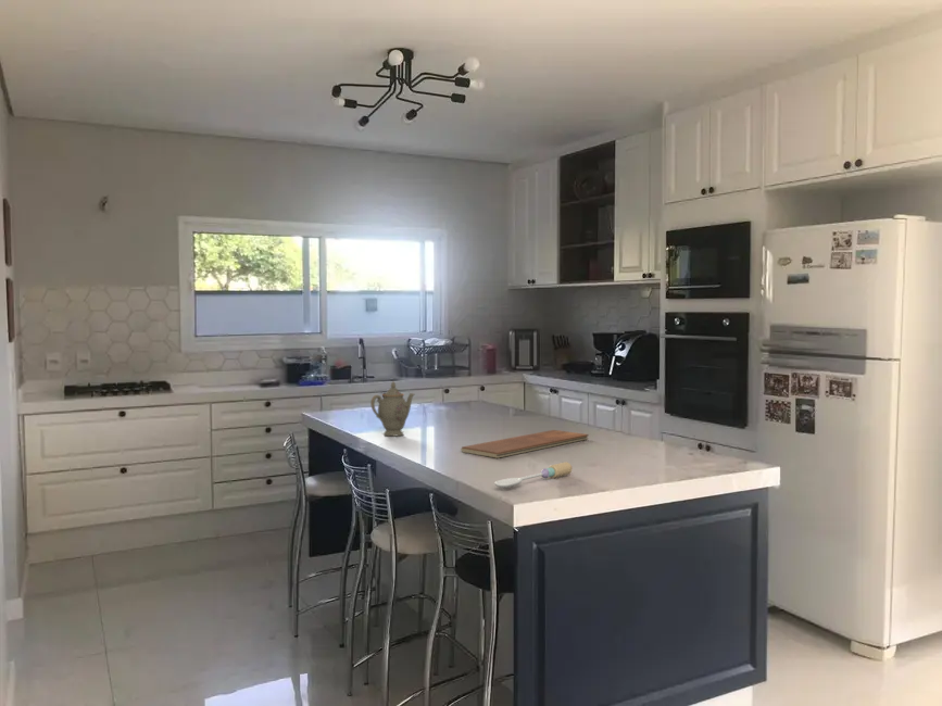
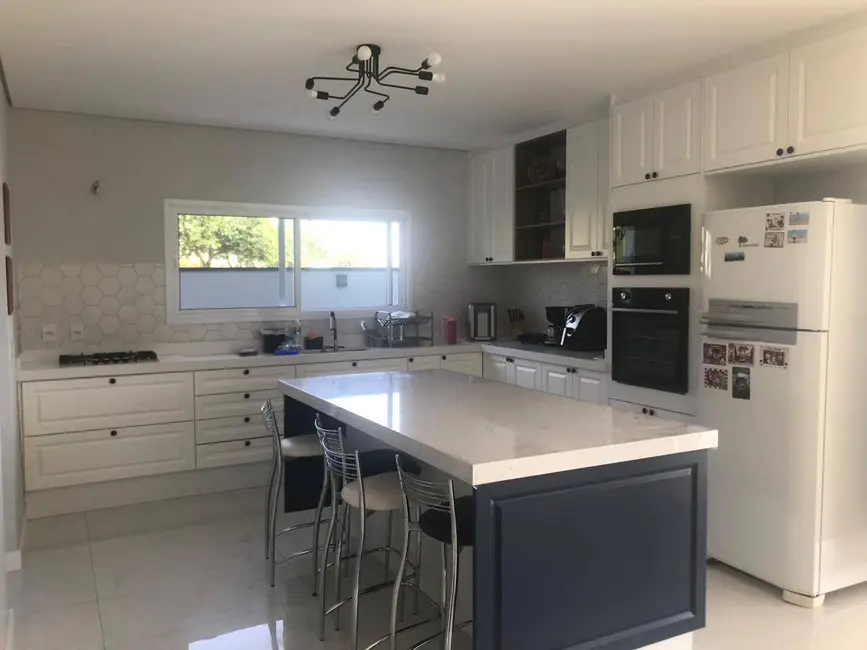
- chinaware [369,380,415,438]
- chopping board [460,429,589,459]
- spoon [493,461,573,489]
